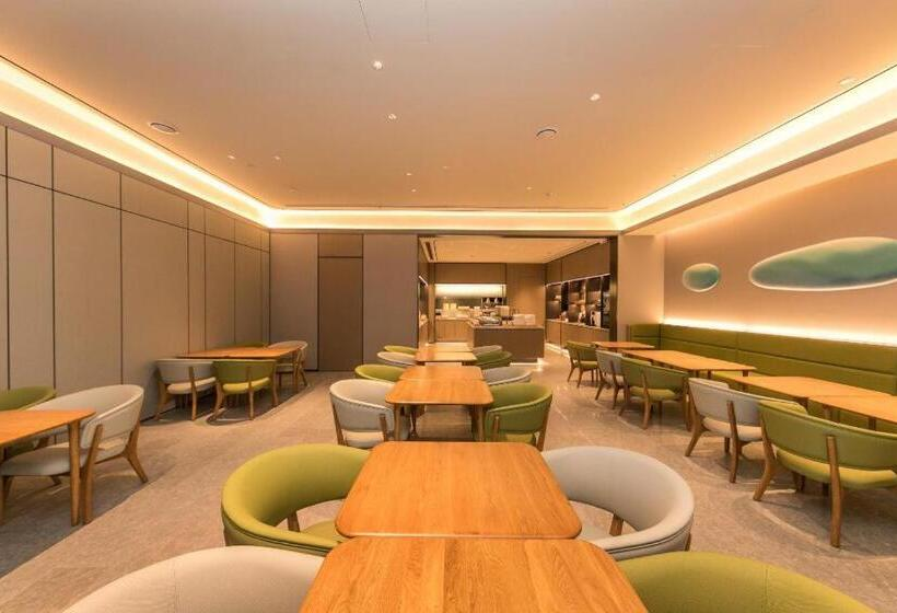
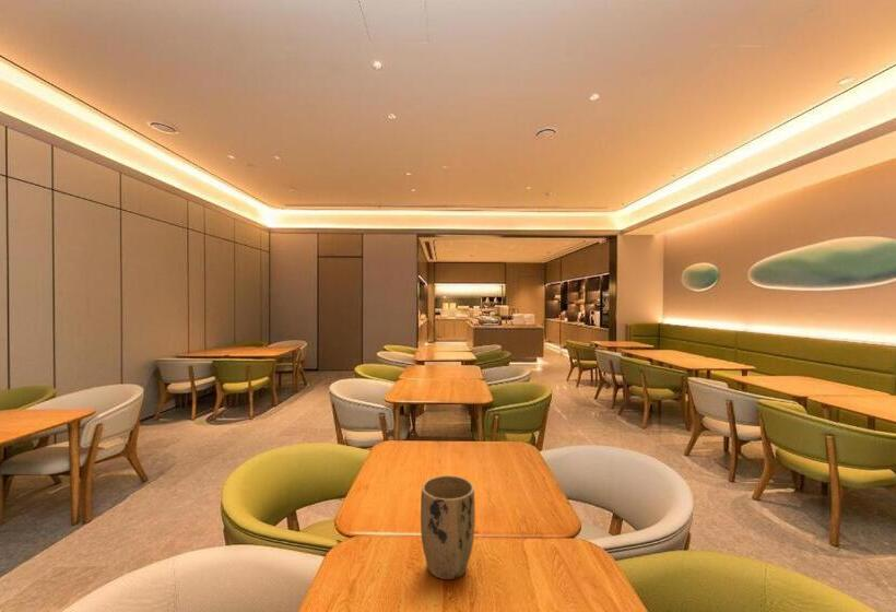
+ plant pot [420,474,476,580]
